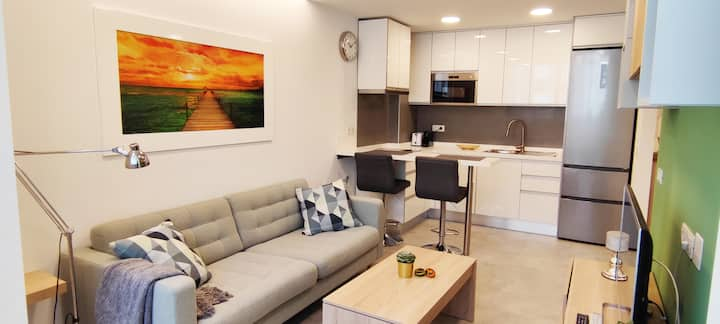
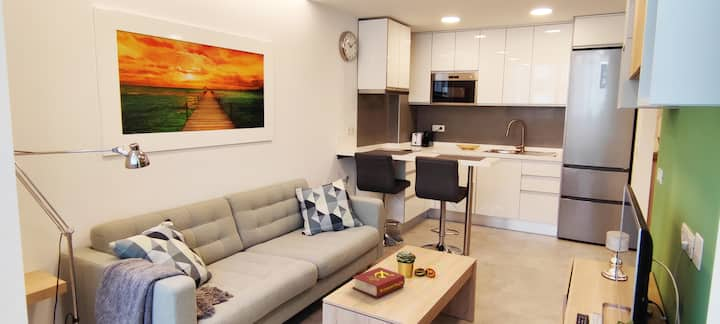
+ book [351,266,406,298]
